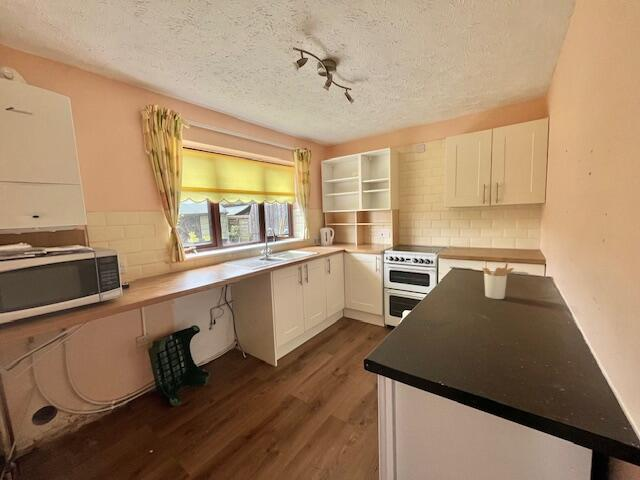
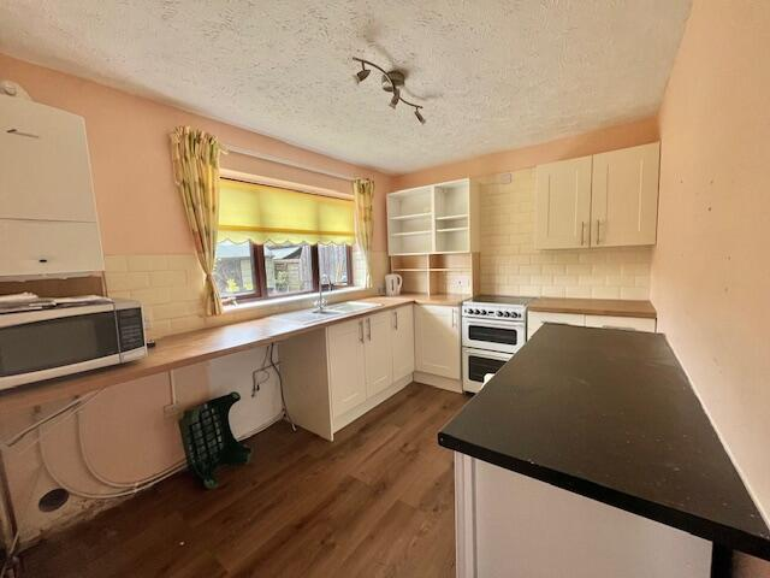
- utensil holder [481,262,515,300]
